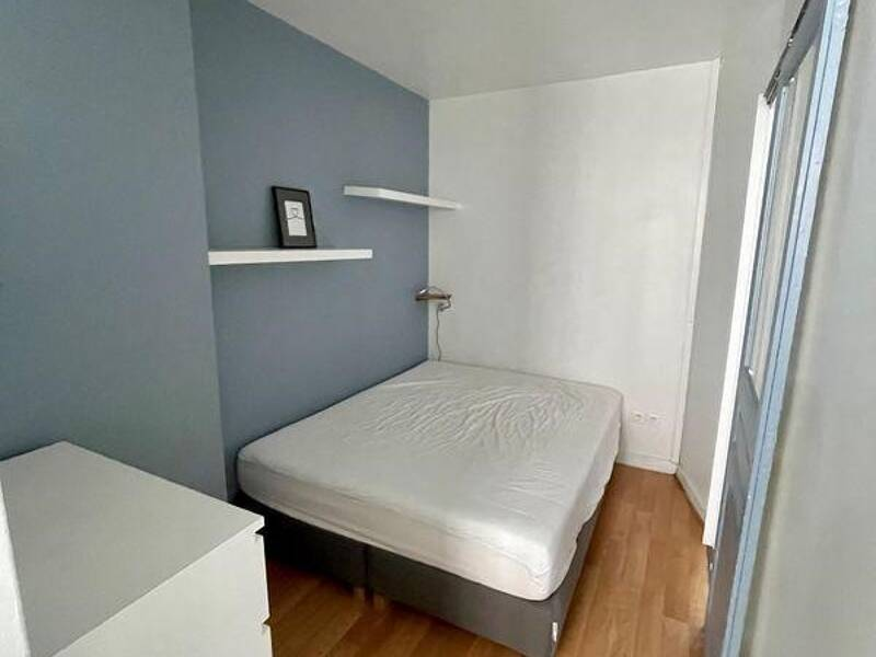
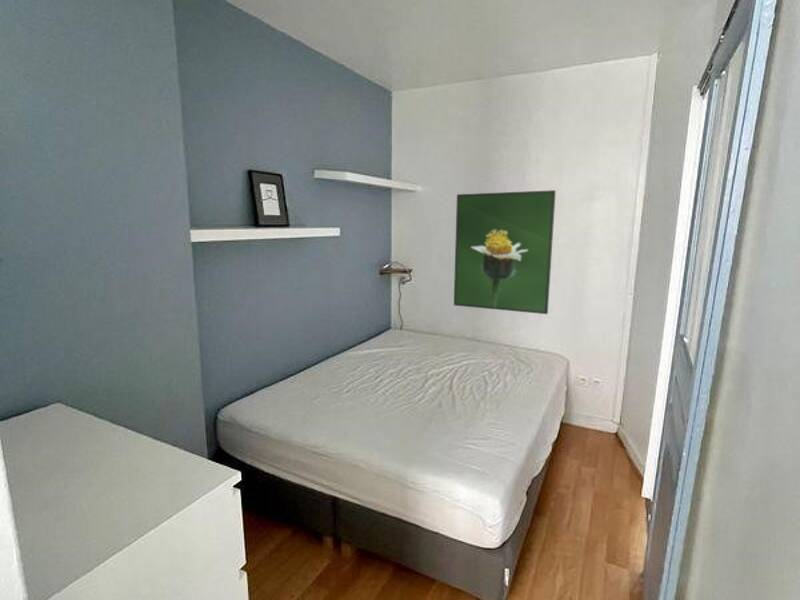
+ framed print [453,189,557,315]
